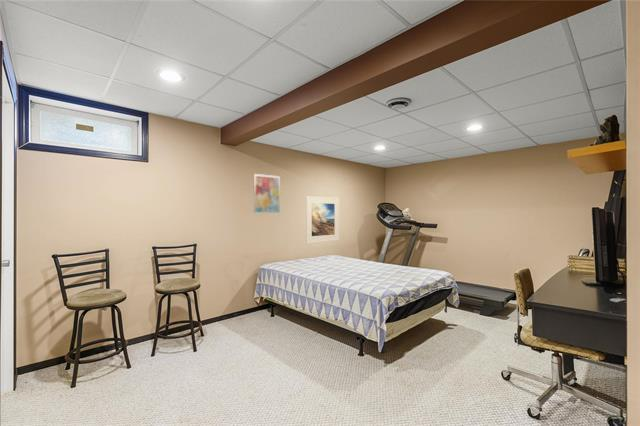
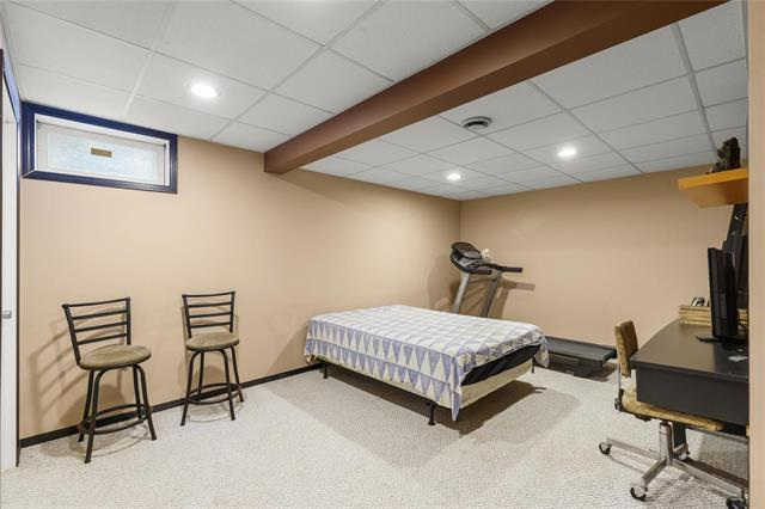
- wall art [253,173,281,214]
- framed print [305,195,340,244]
